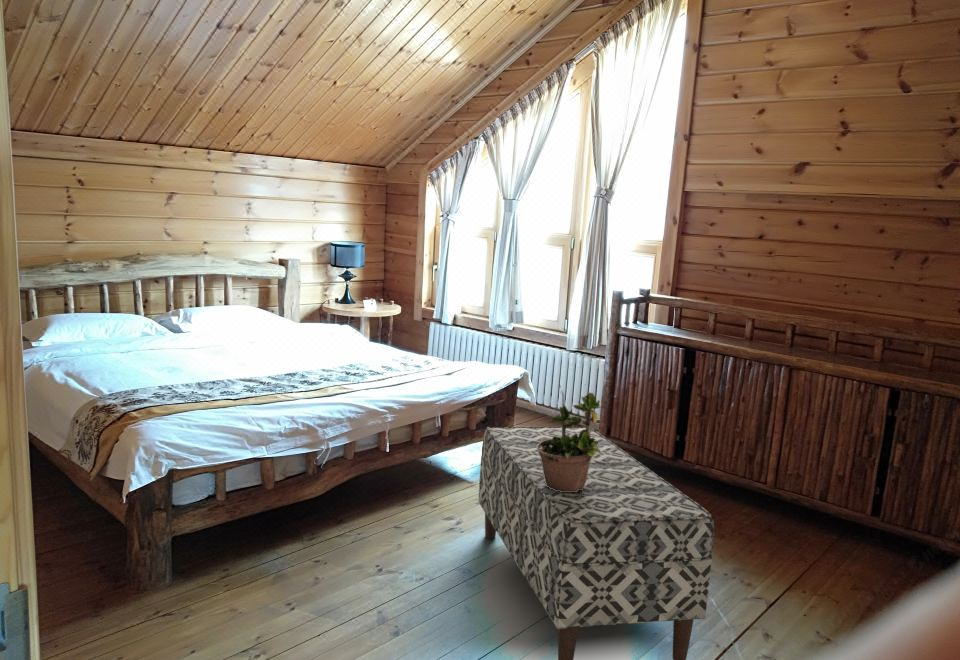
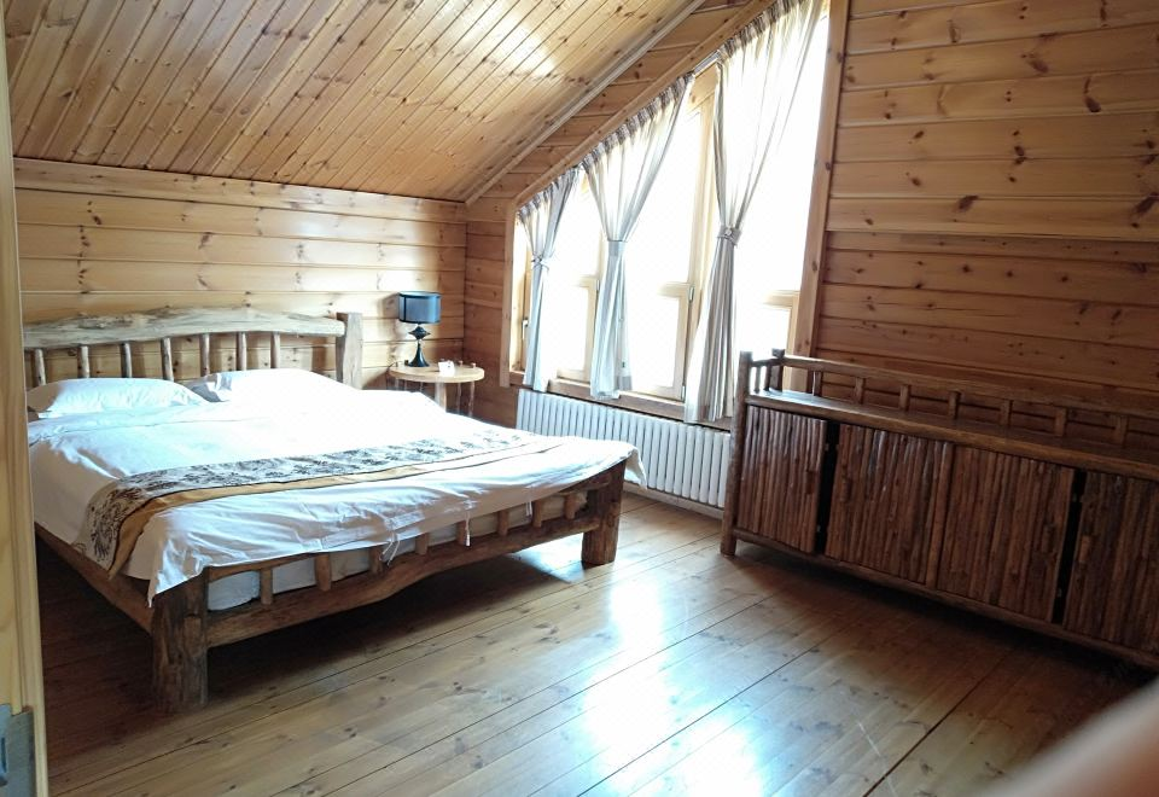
- potted plant [537,383,603,492]
- bench [477,426,715,660]
